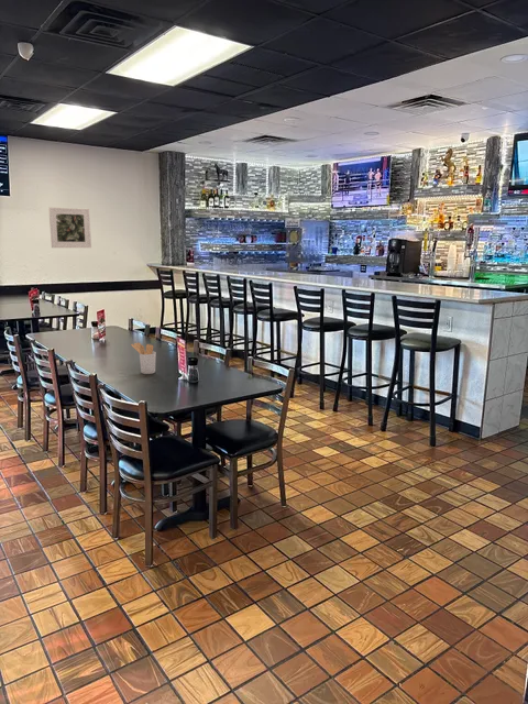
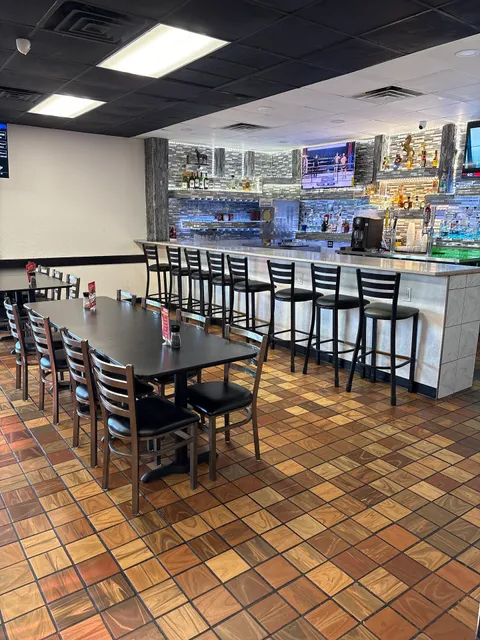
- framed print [47,206,92,249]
- utensil holder [130,341,157,375]
